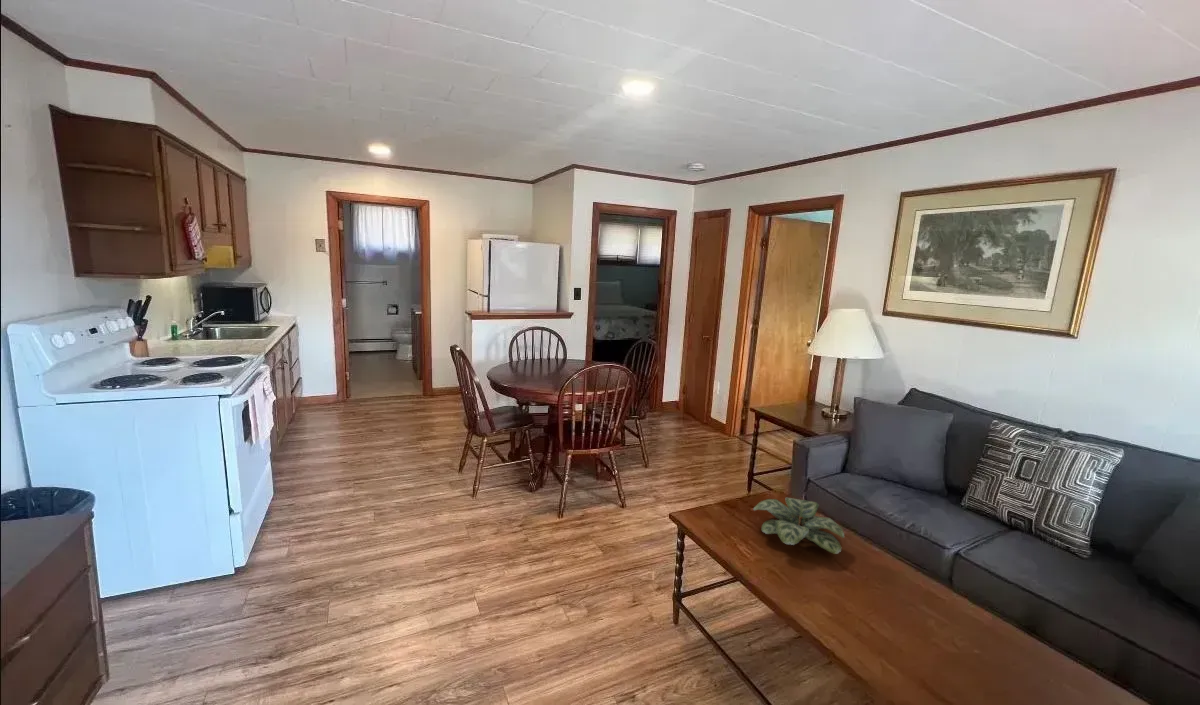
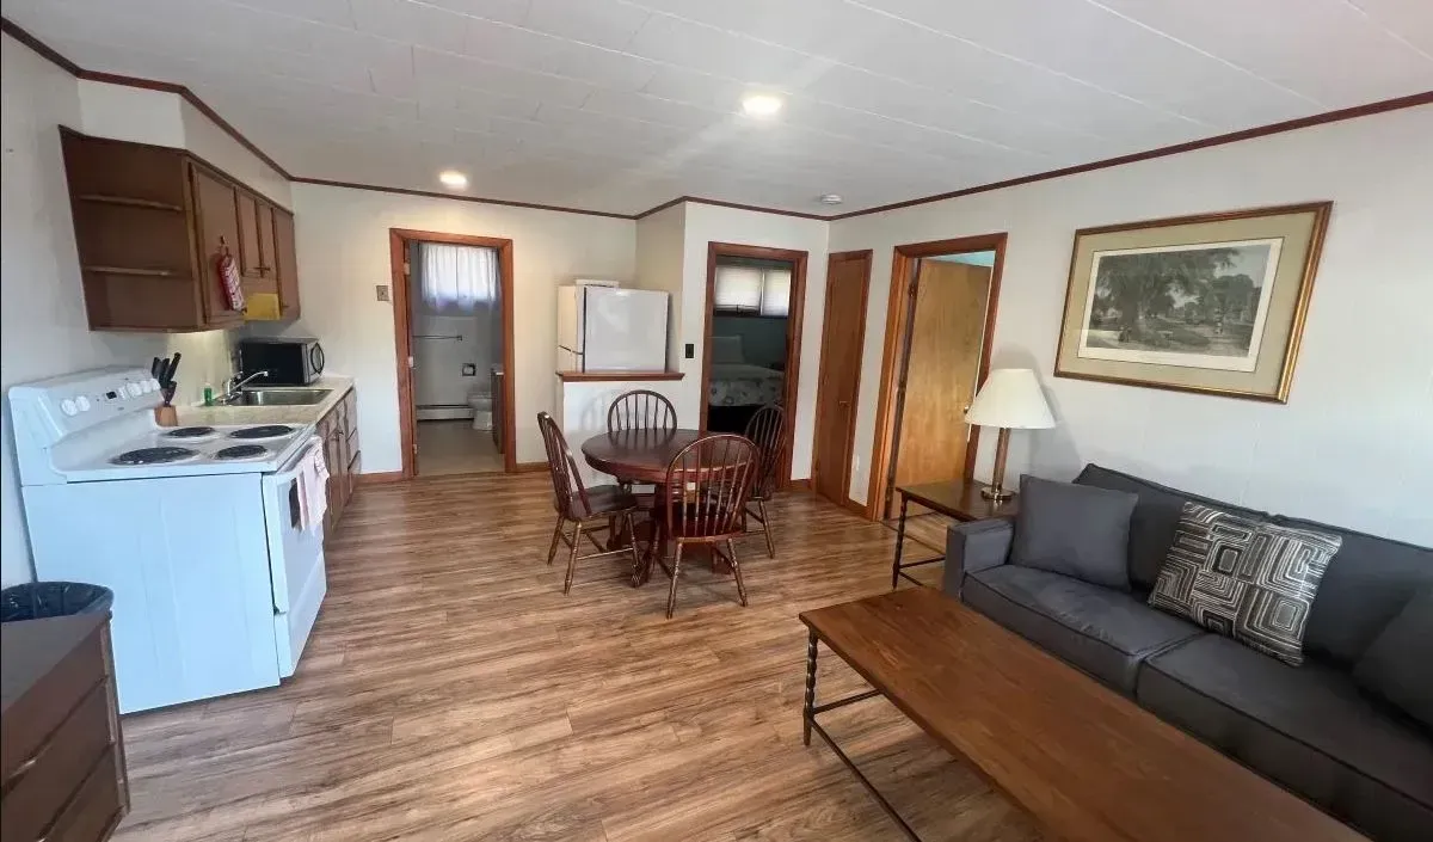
- plant [753,497,845,555]
